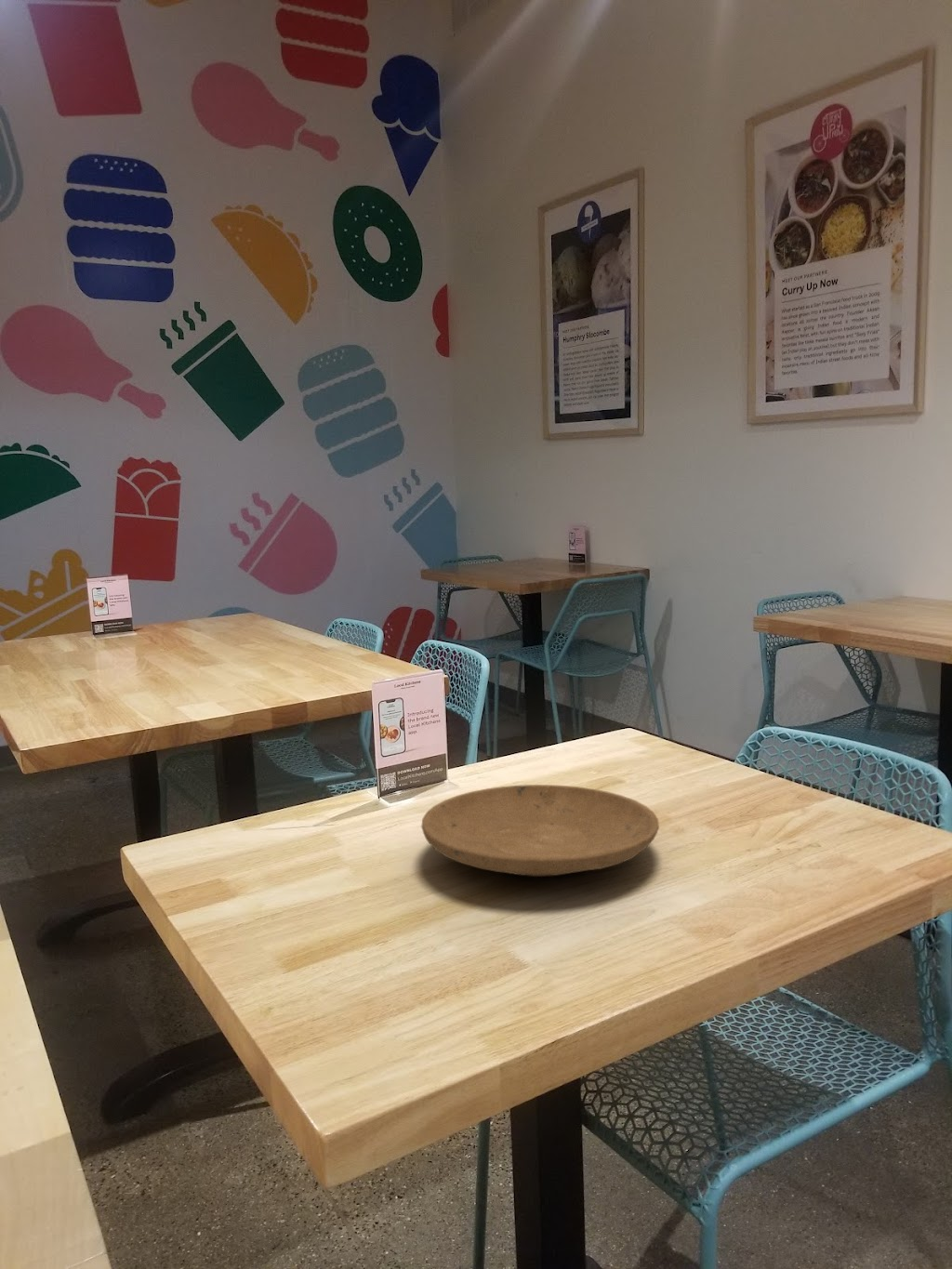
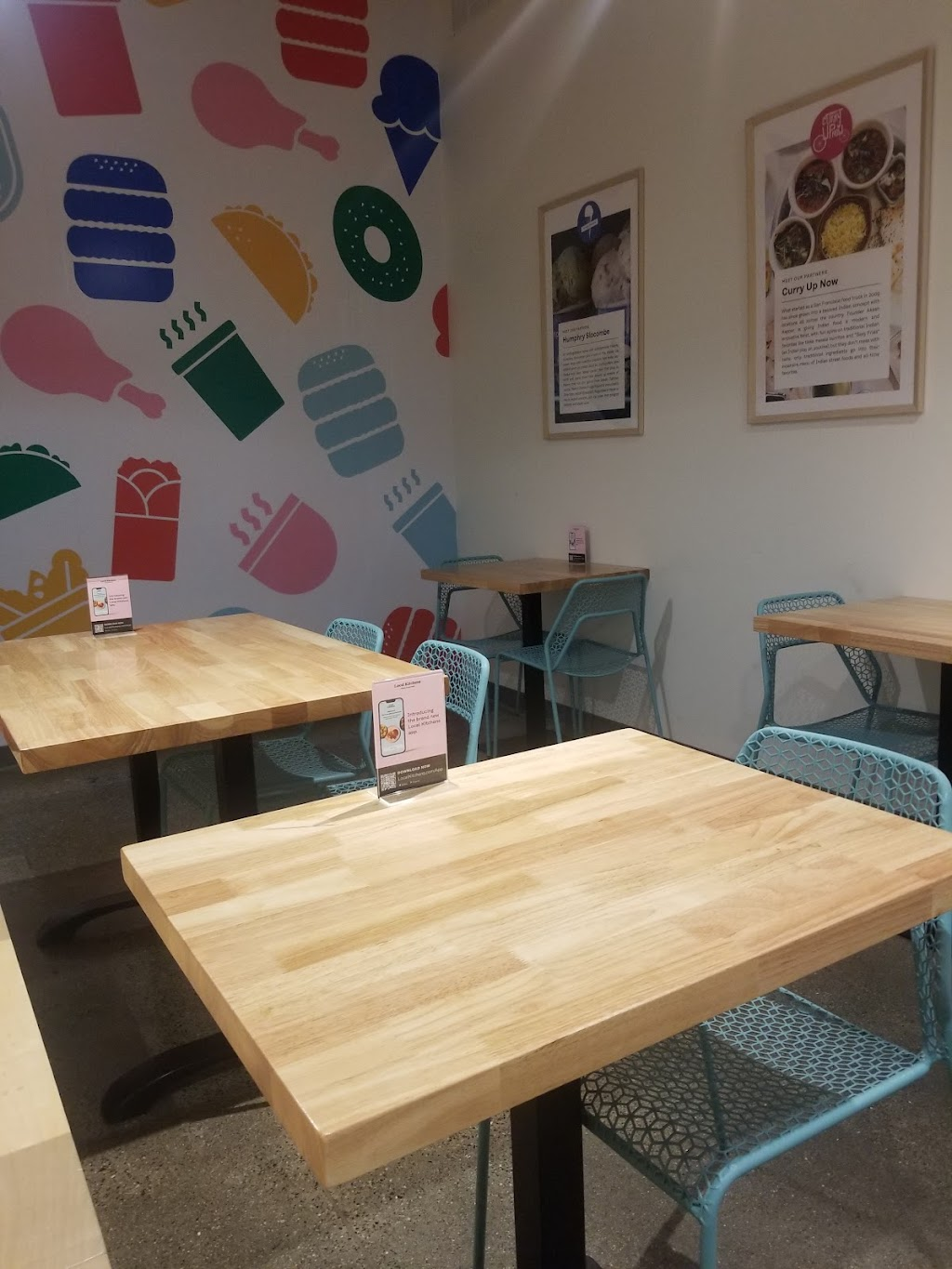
- plate [420,784,660,878]
